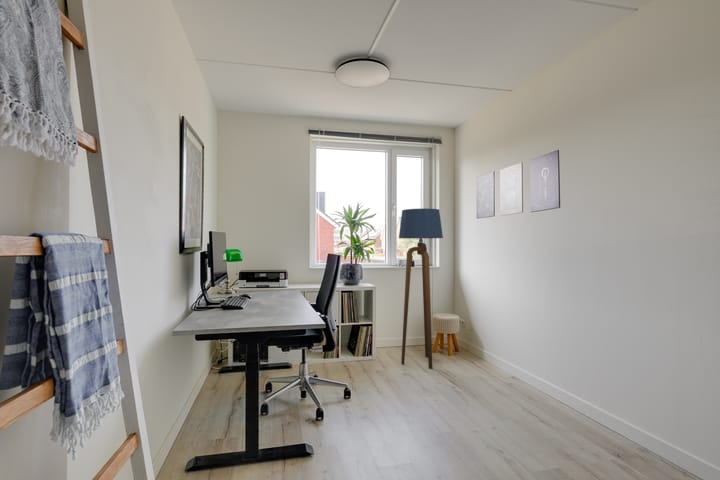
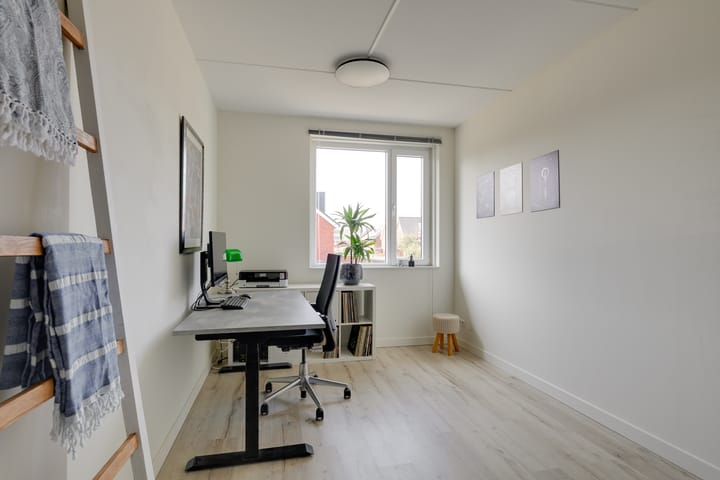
- floor lamp [398,208,444,370]
